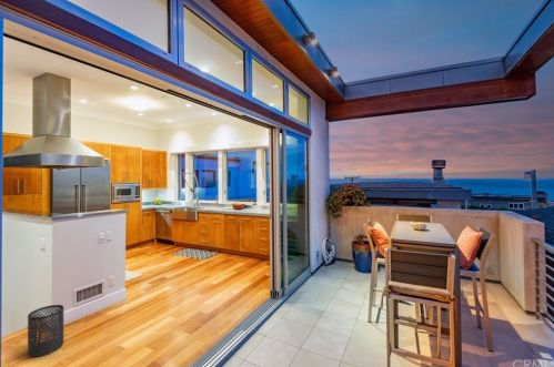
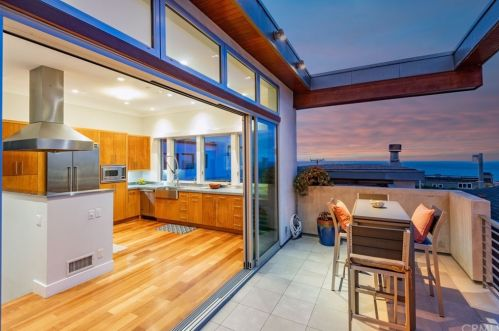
- trash can [27,304,64,358]
